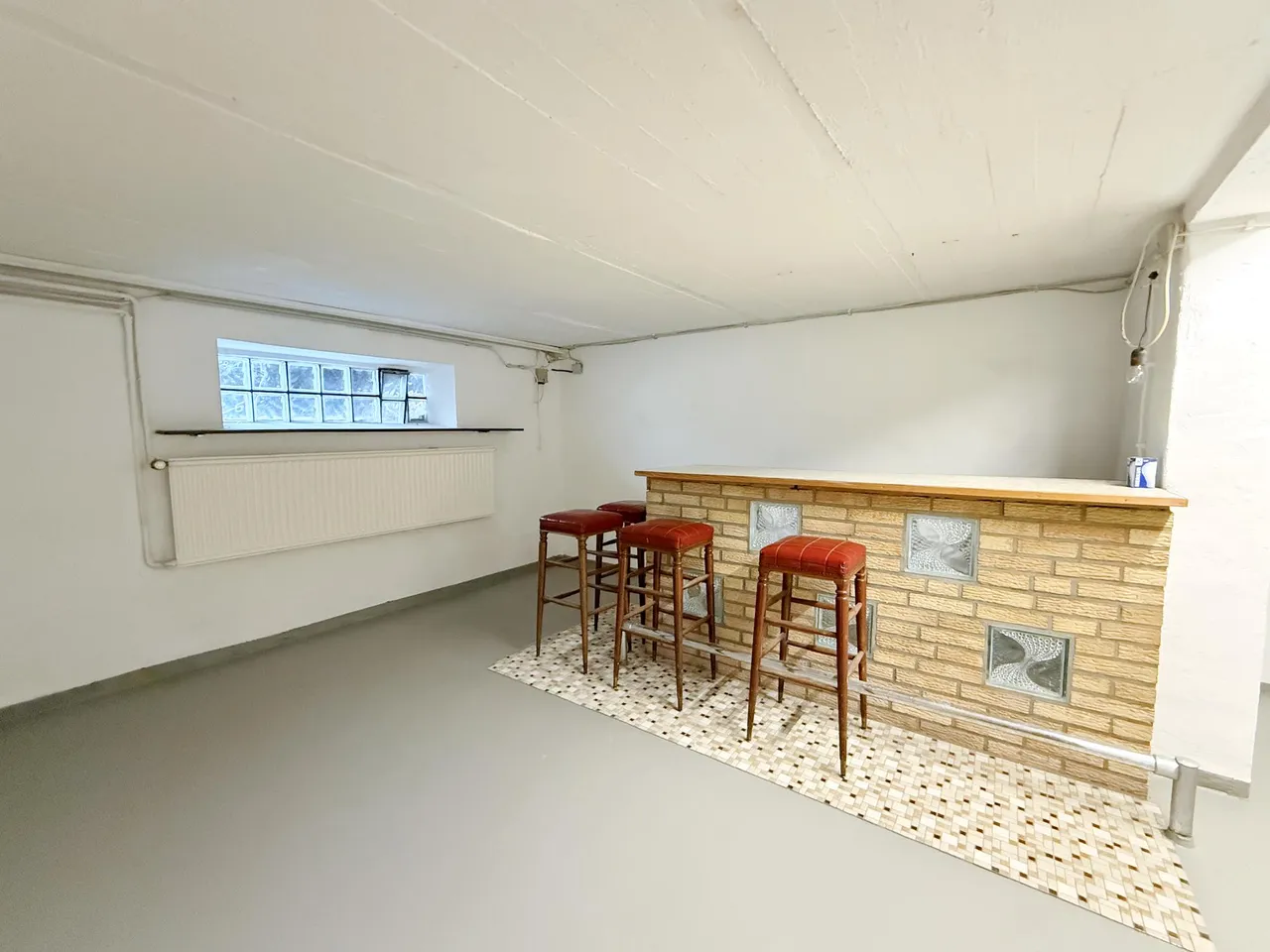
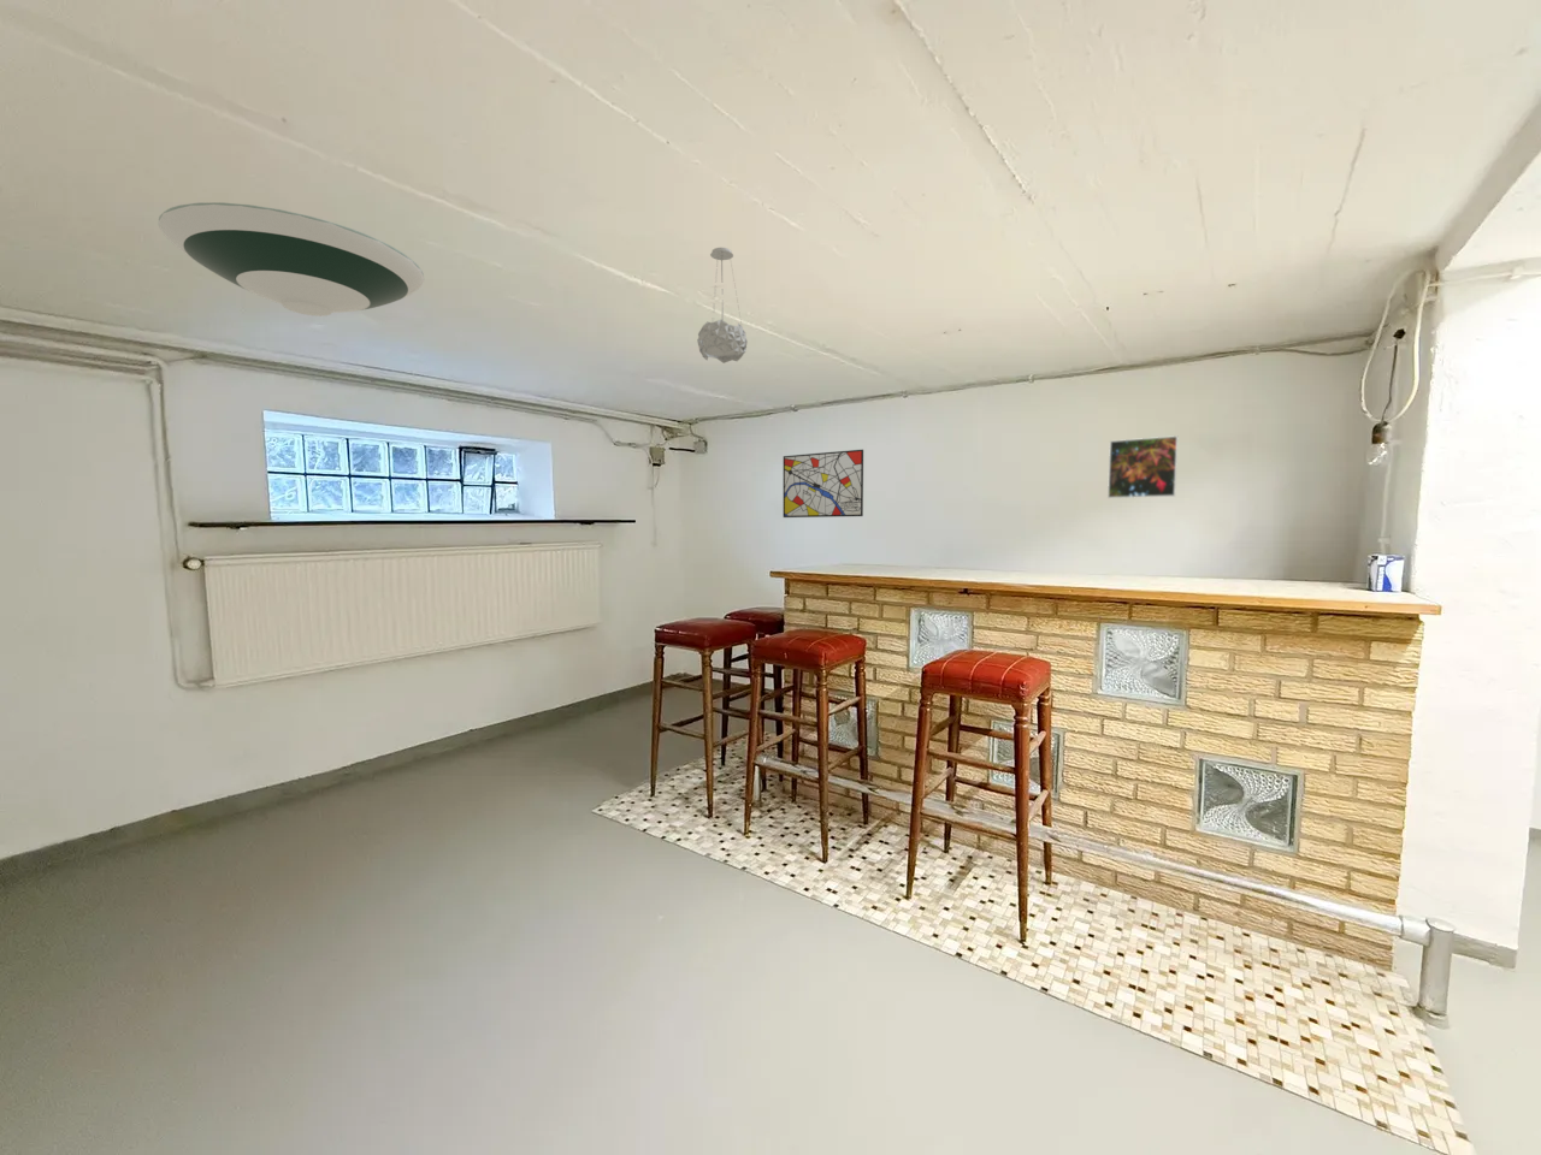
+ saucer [158,201,425,318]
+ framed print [1107,434,1179,500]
+ pendant light [695,246,749,364]
+ wall art [783,449,864,518]
